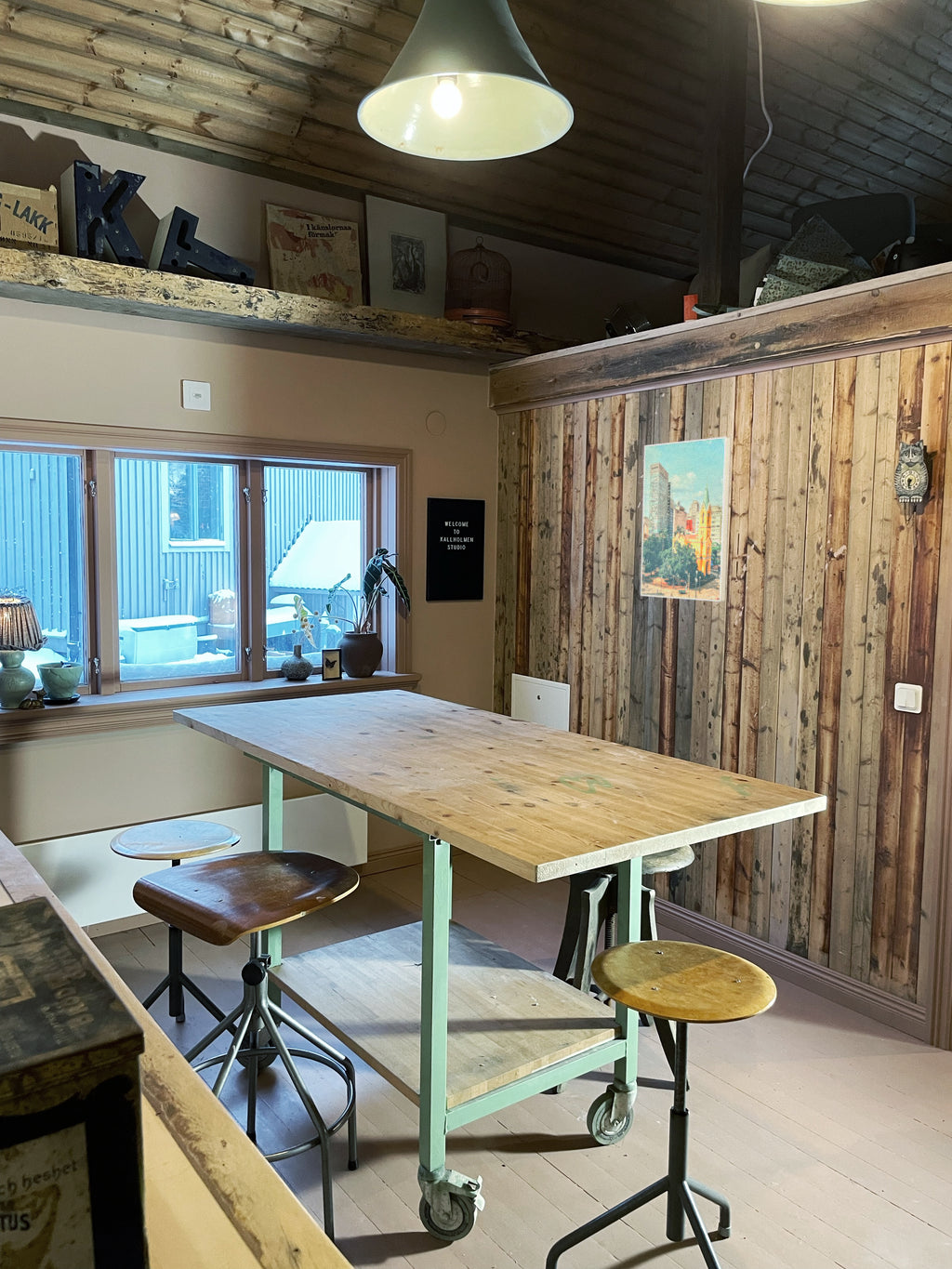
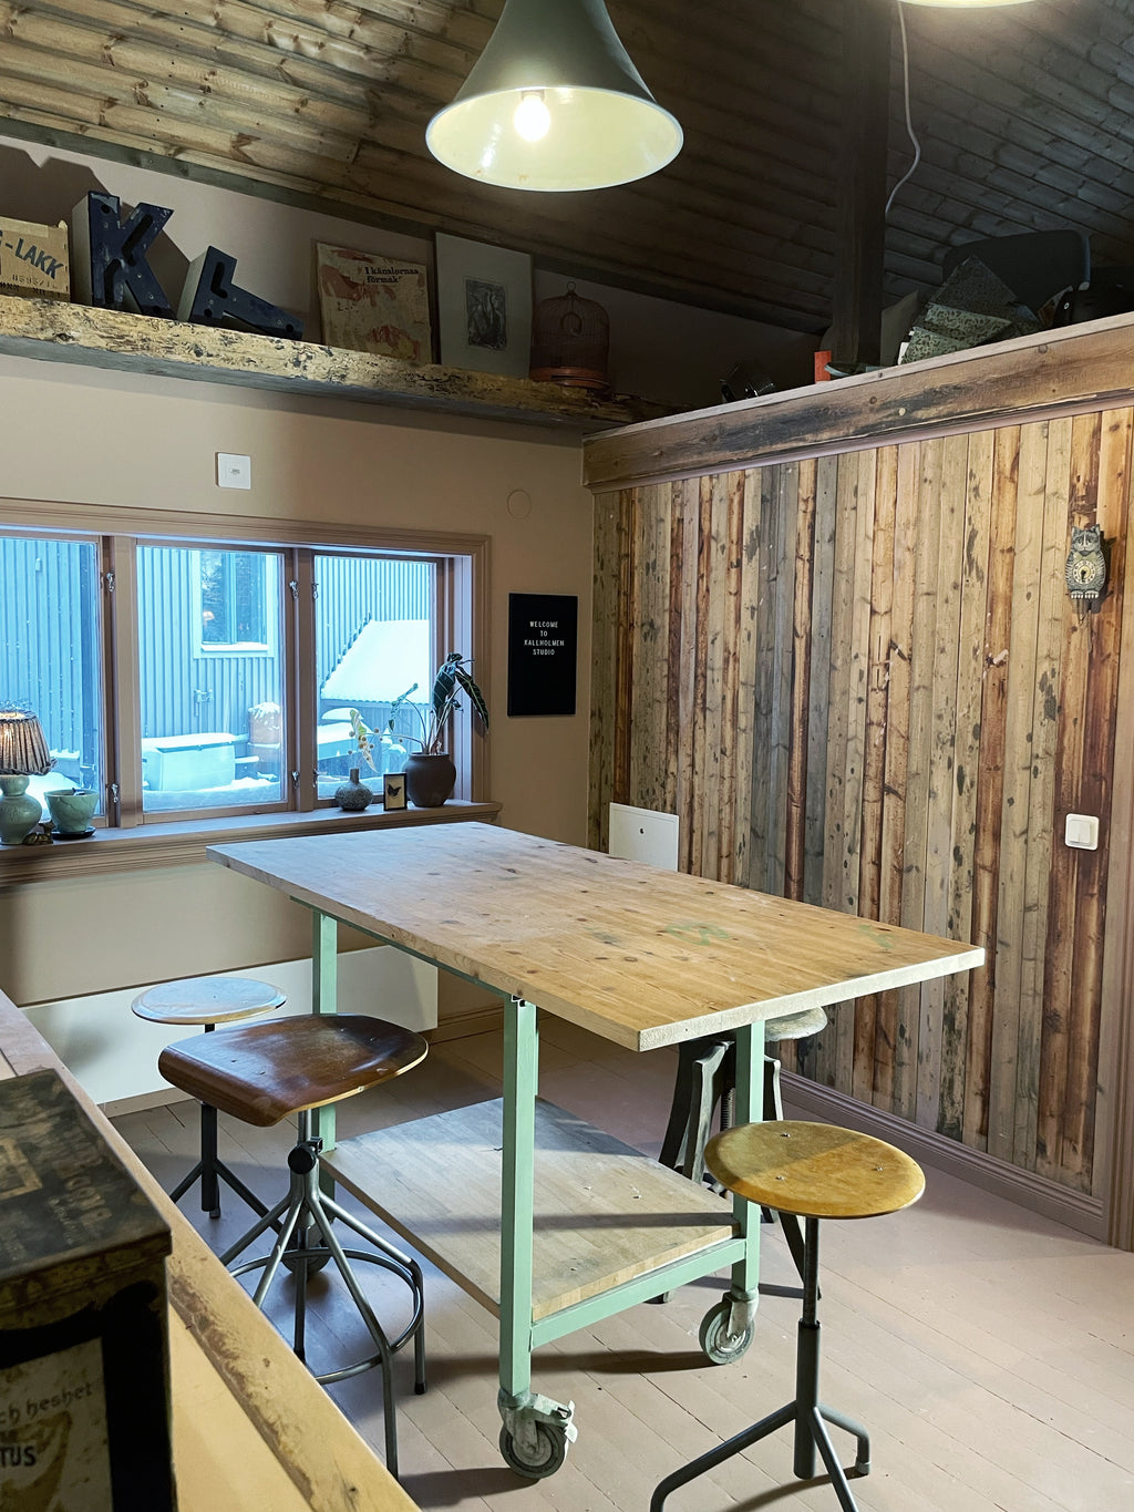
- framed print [640,436,732,602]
